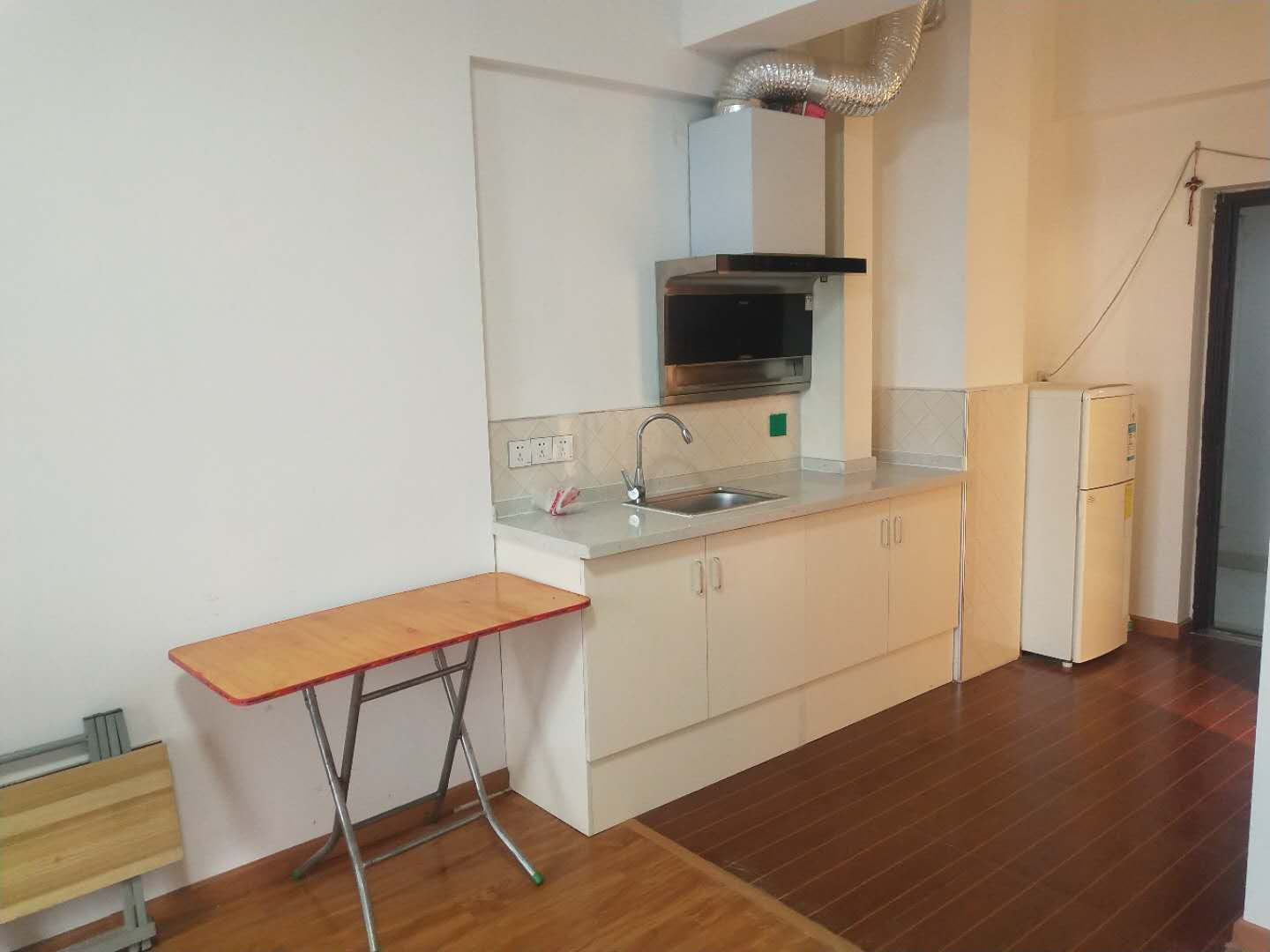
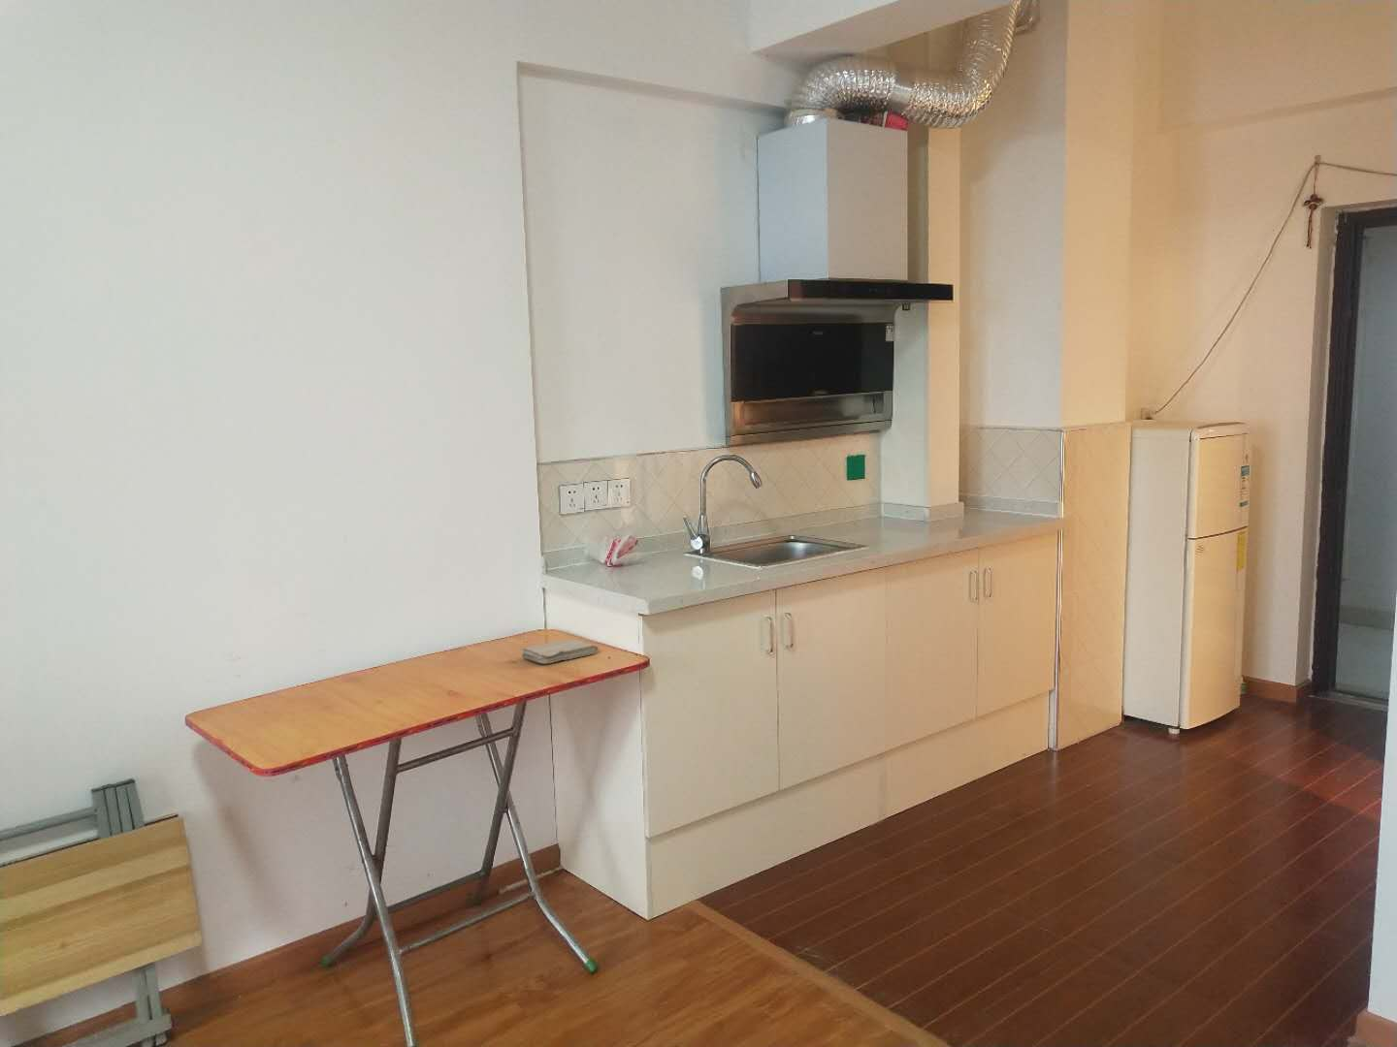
+ washcloth [521,638,600,665]
